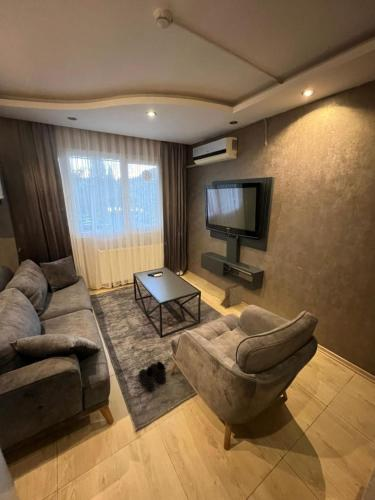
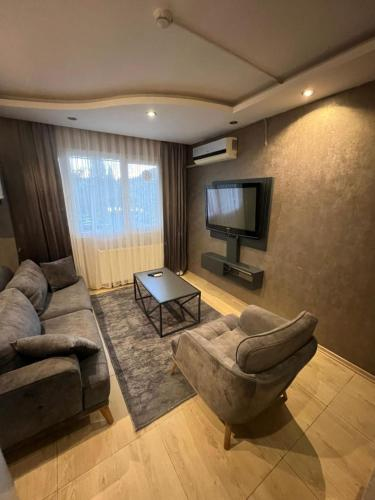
- boots [137,360,167,392]
- cardboard box [219,283,244,310]
